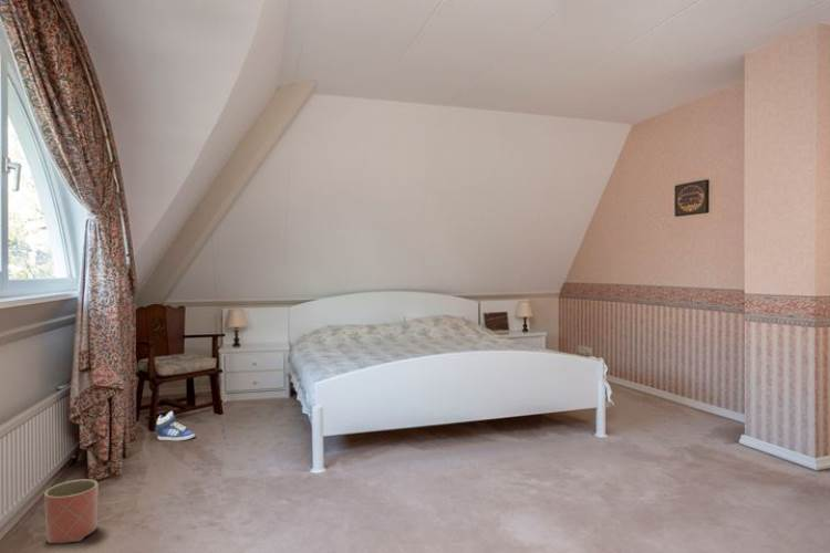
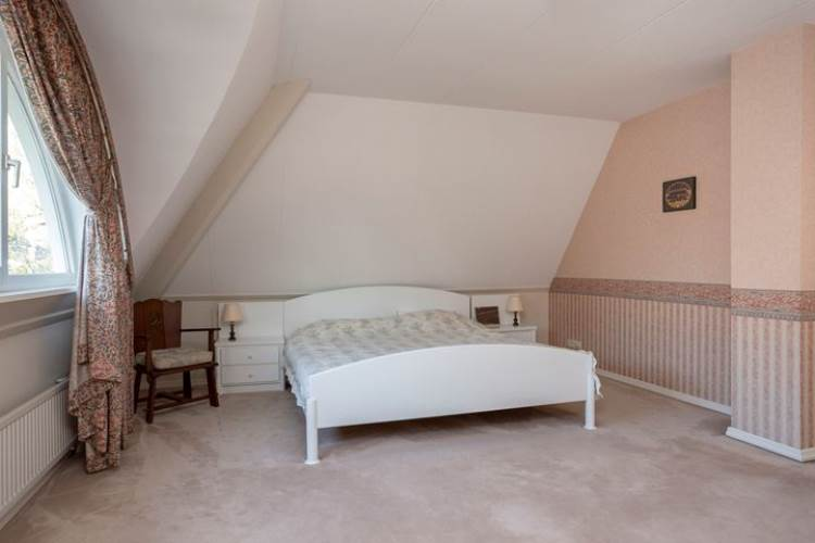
- planter [43,478,100,544]
- sneaker [154,410,196,441]
